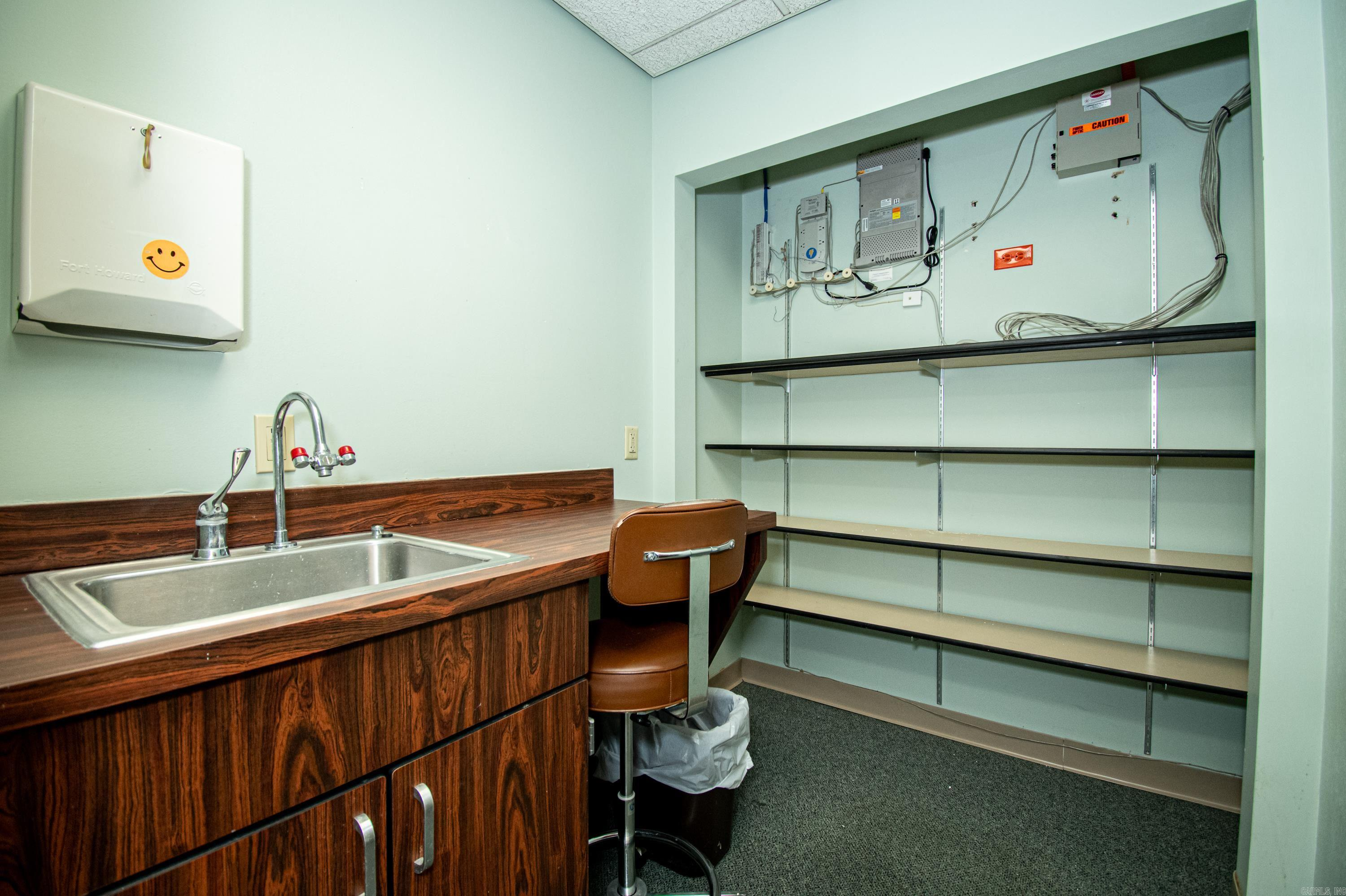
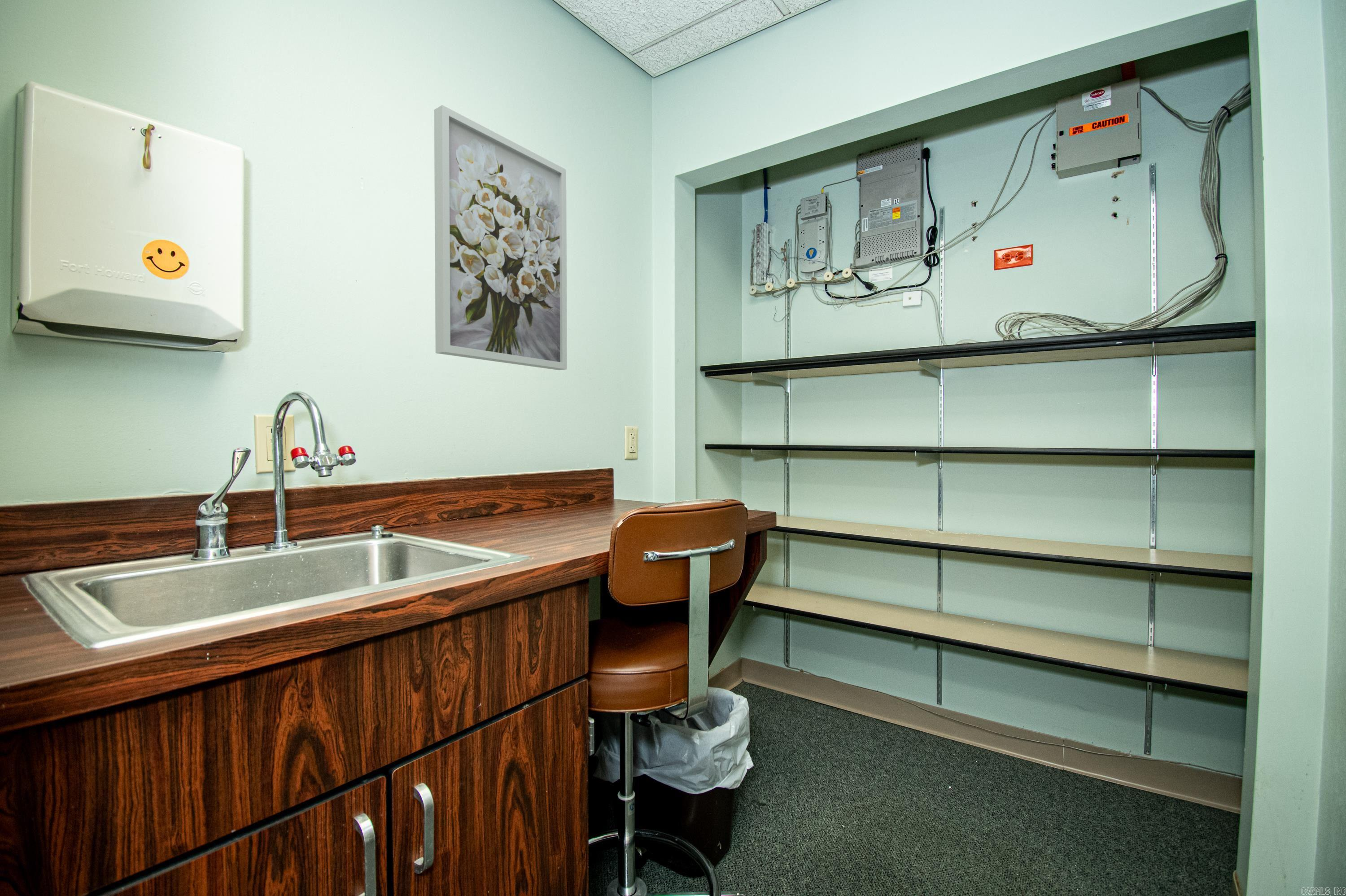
+ wall art [434,105,568,371]
